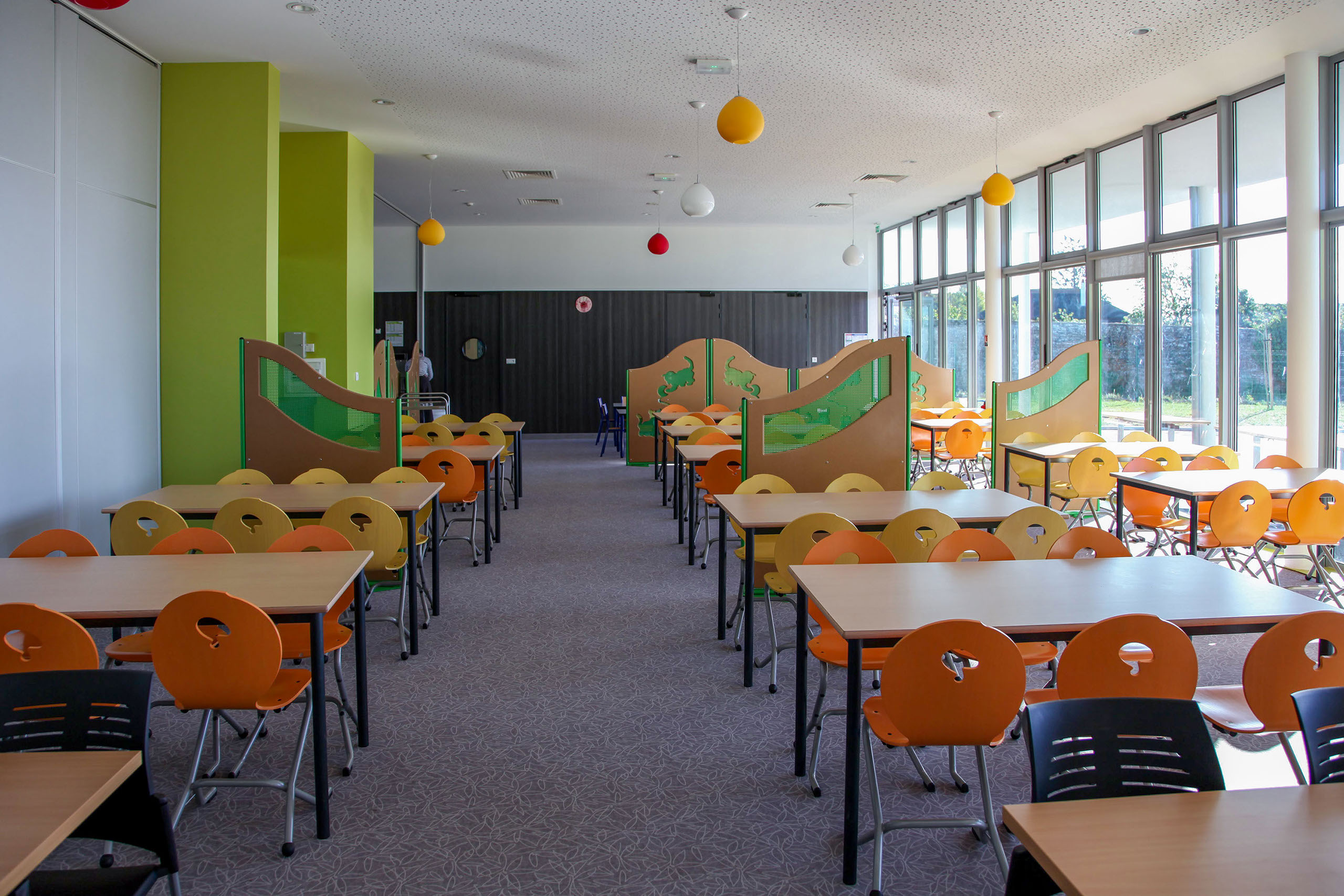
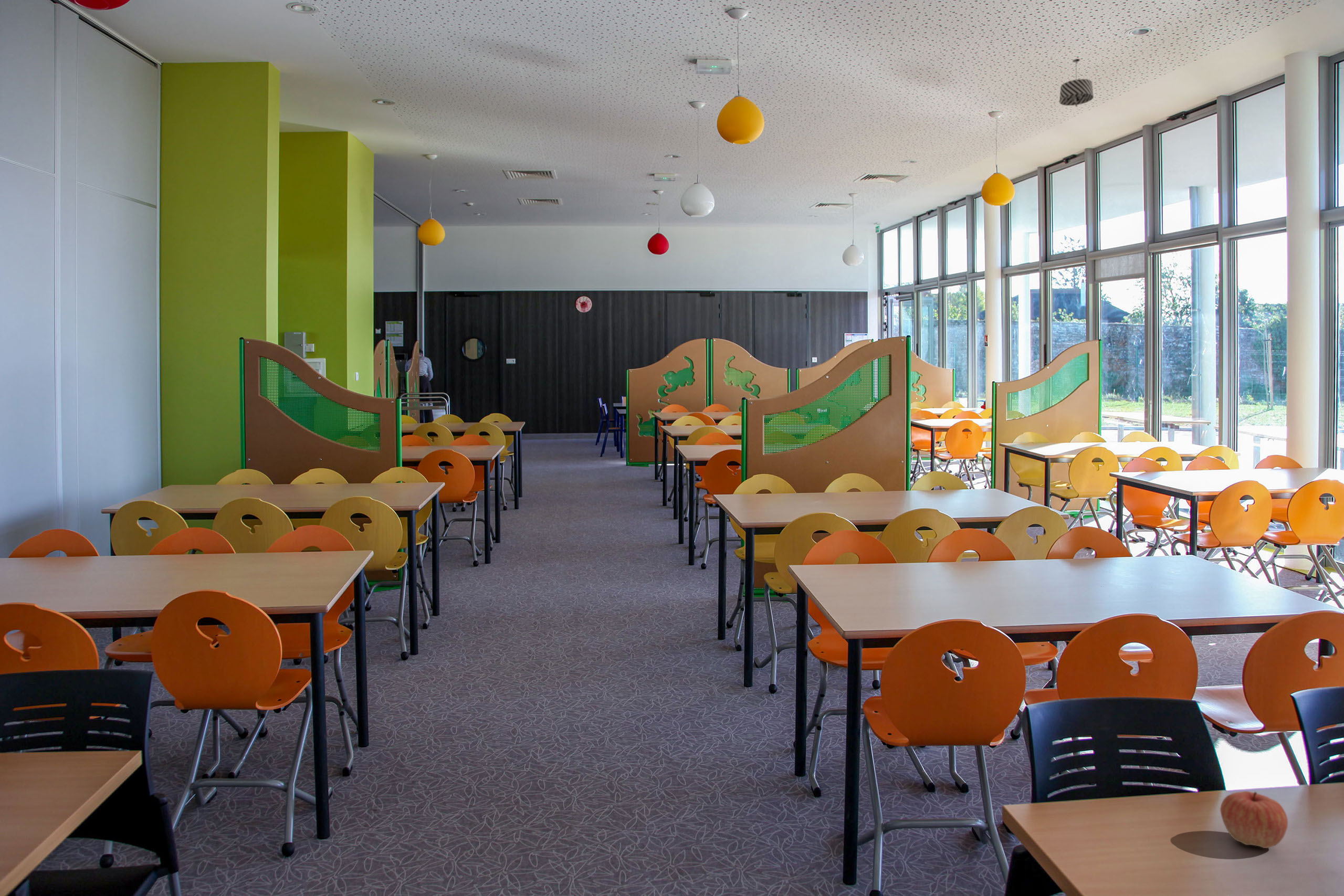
+ apple [1220,790,1288,849]
+ pendant light [1059,58,1094,107]
